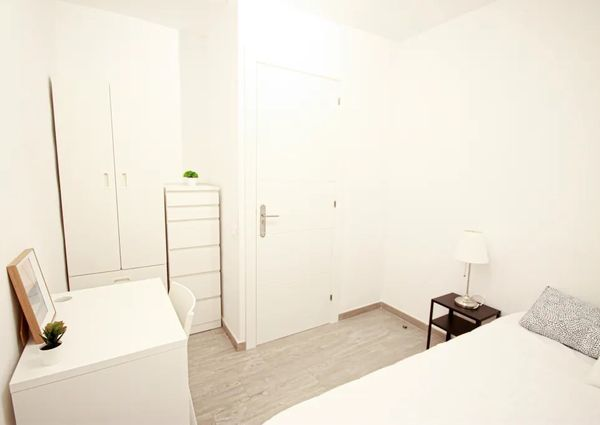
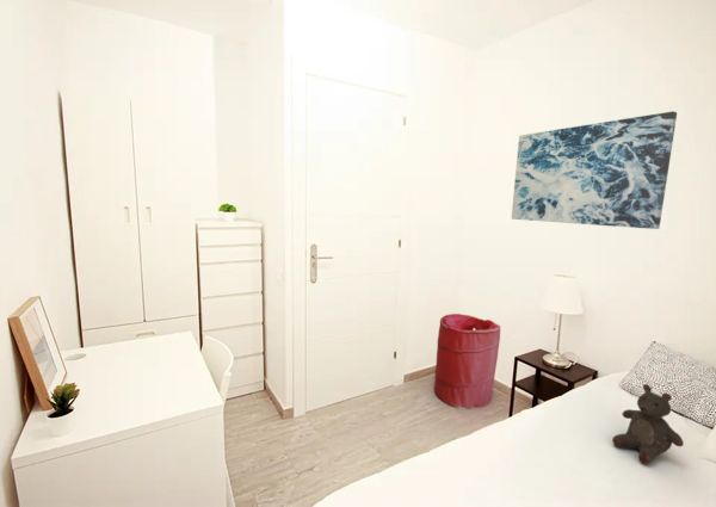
+ stuffed bear [611,383,685,465]
+ wall art [511,110,678,230]
+ laundry hamper [433,313,501,410]
